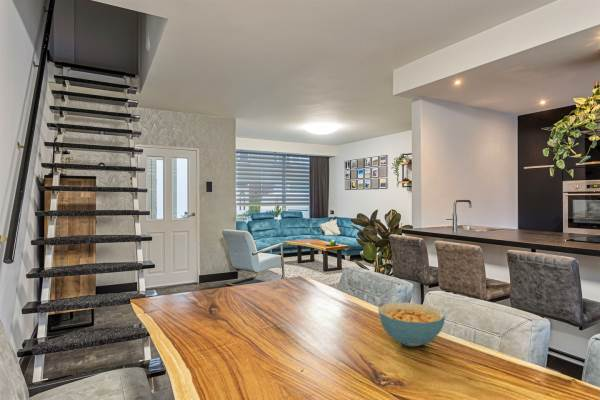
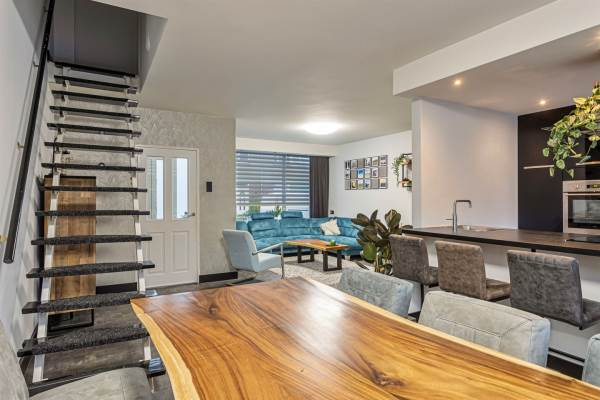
- cereal bowl [377,302,446,348]
